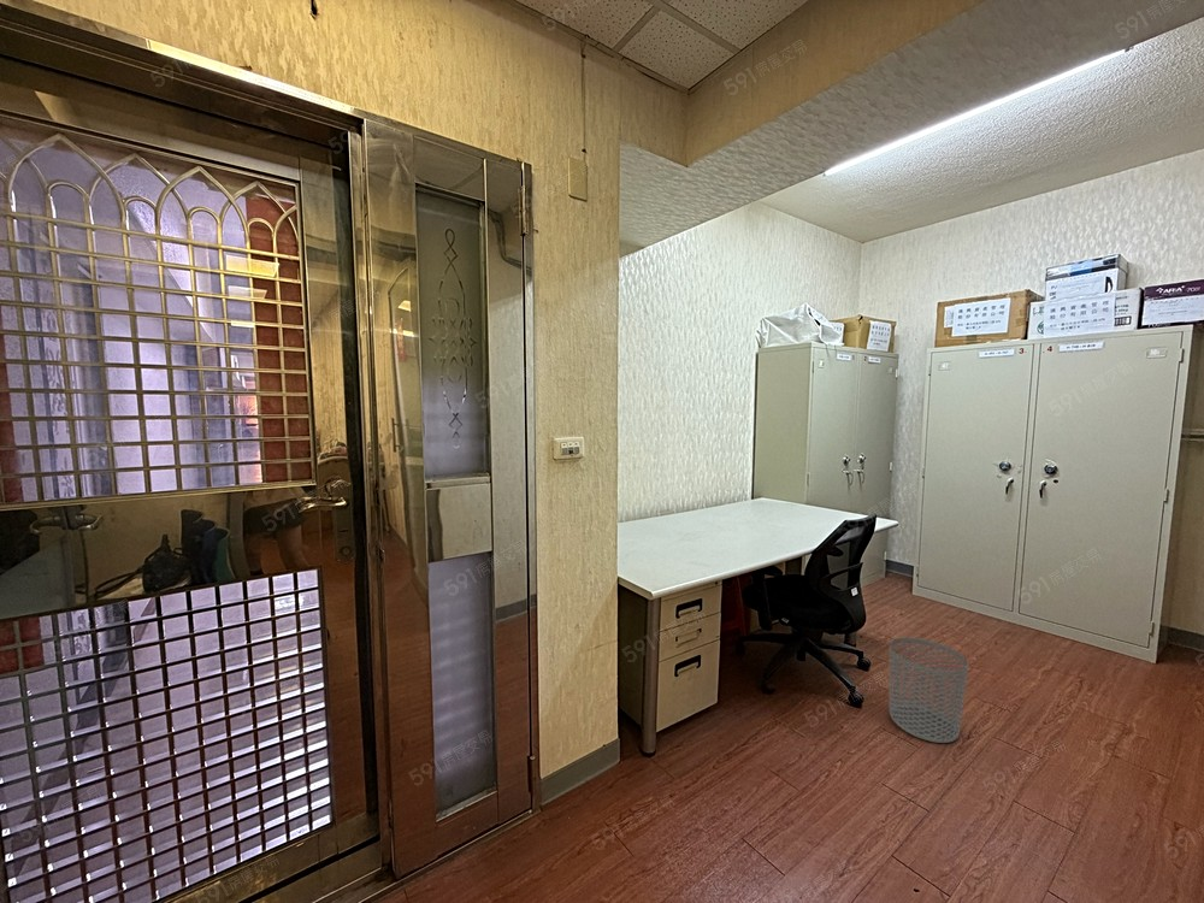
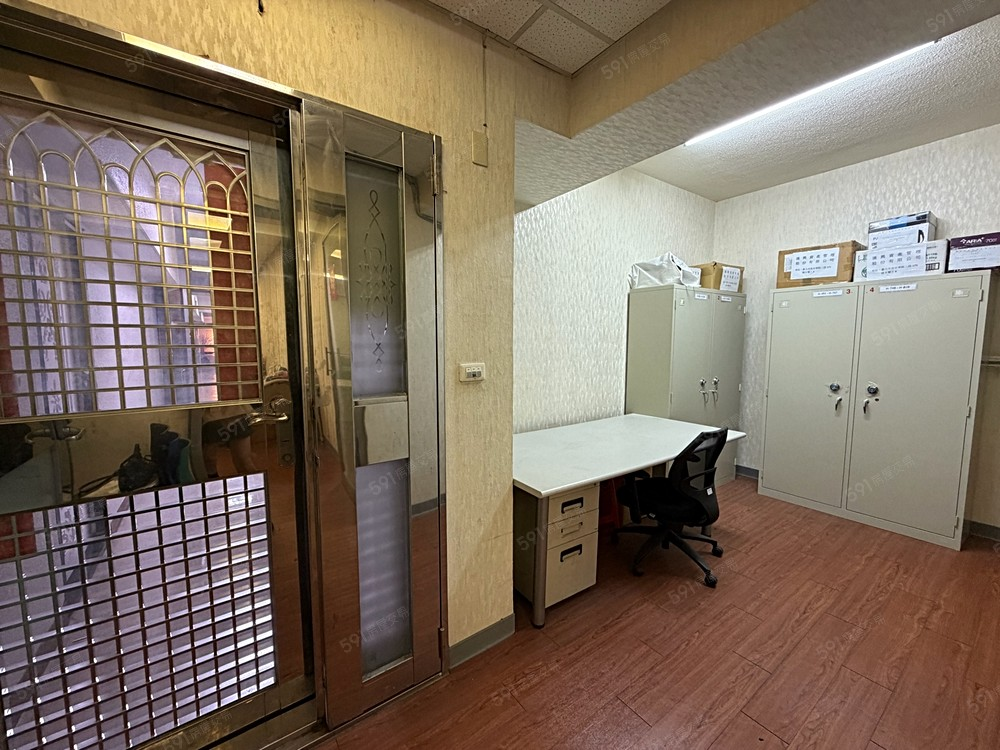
- waste bin [889,637,969,744]
